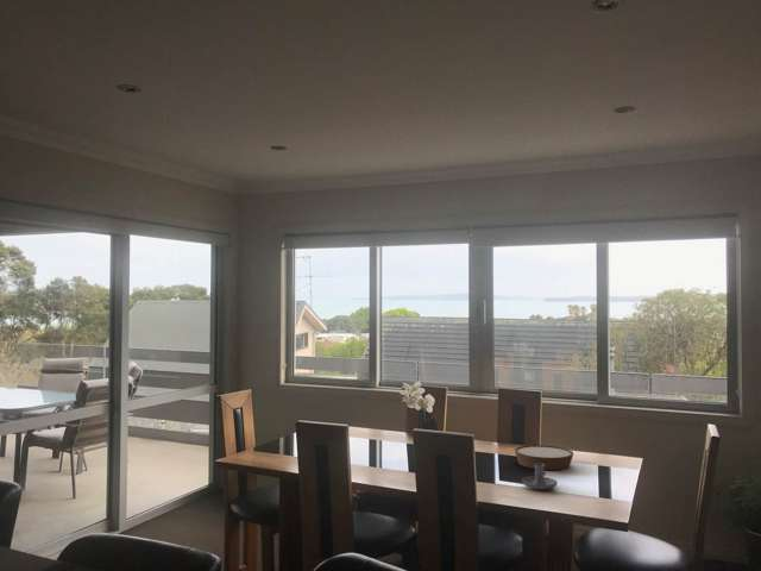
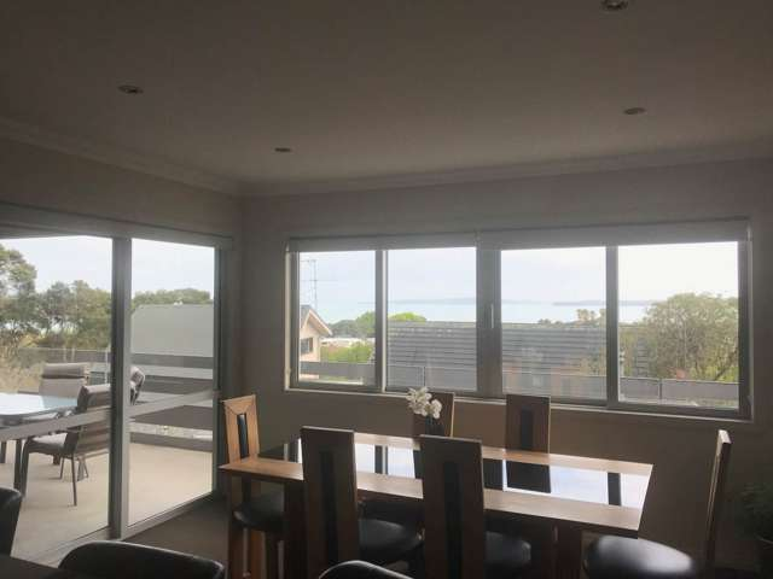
- bowl [514,444,574,471]
- candle holder [521,463,559,490]
